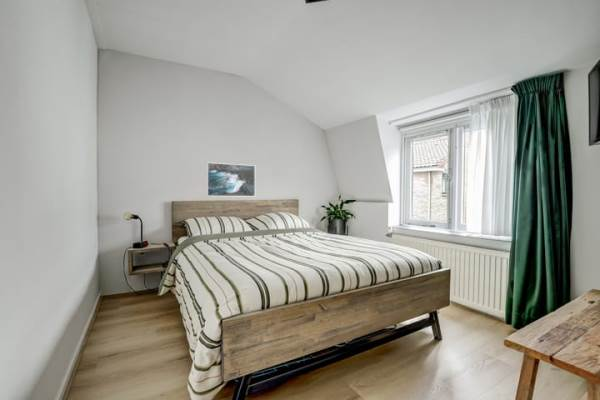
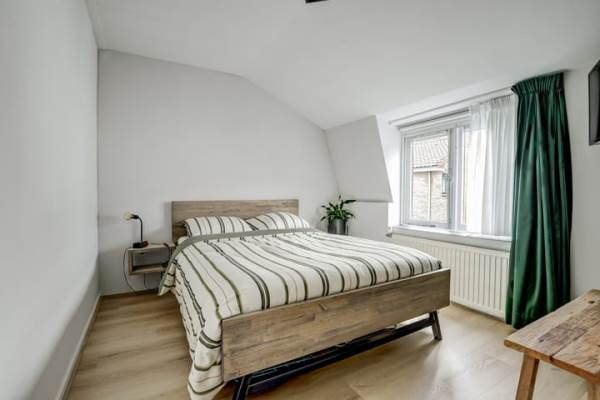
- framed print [206,161,256,197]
